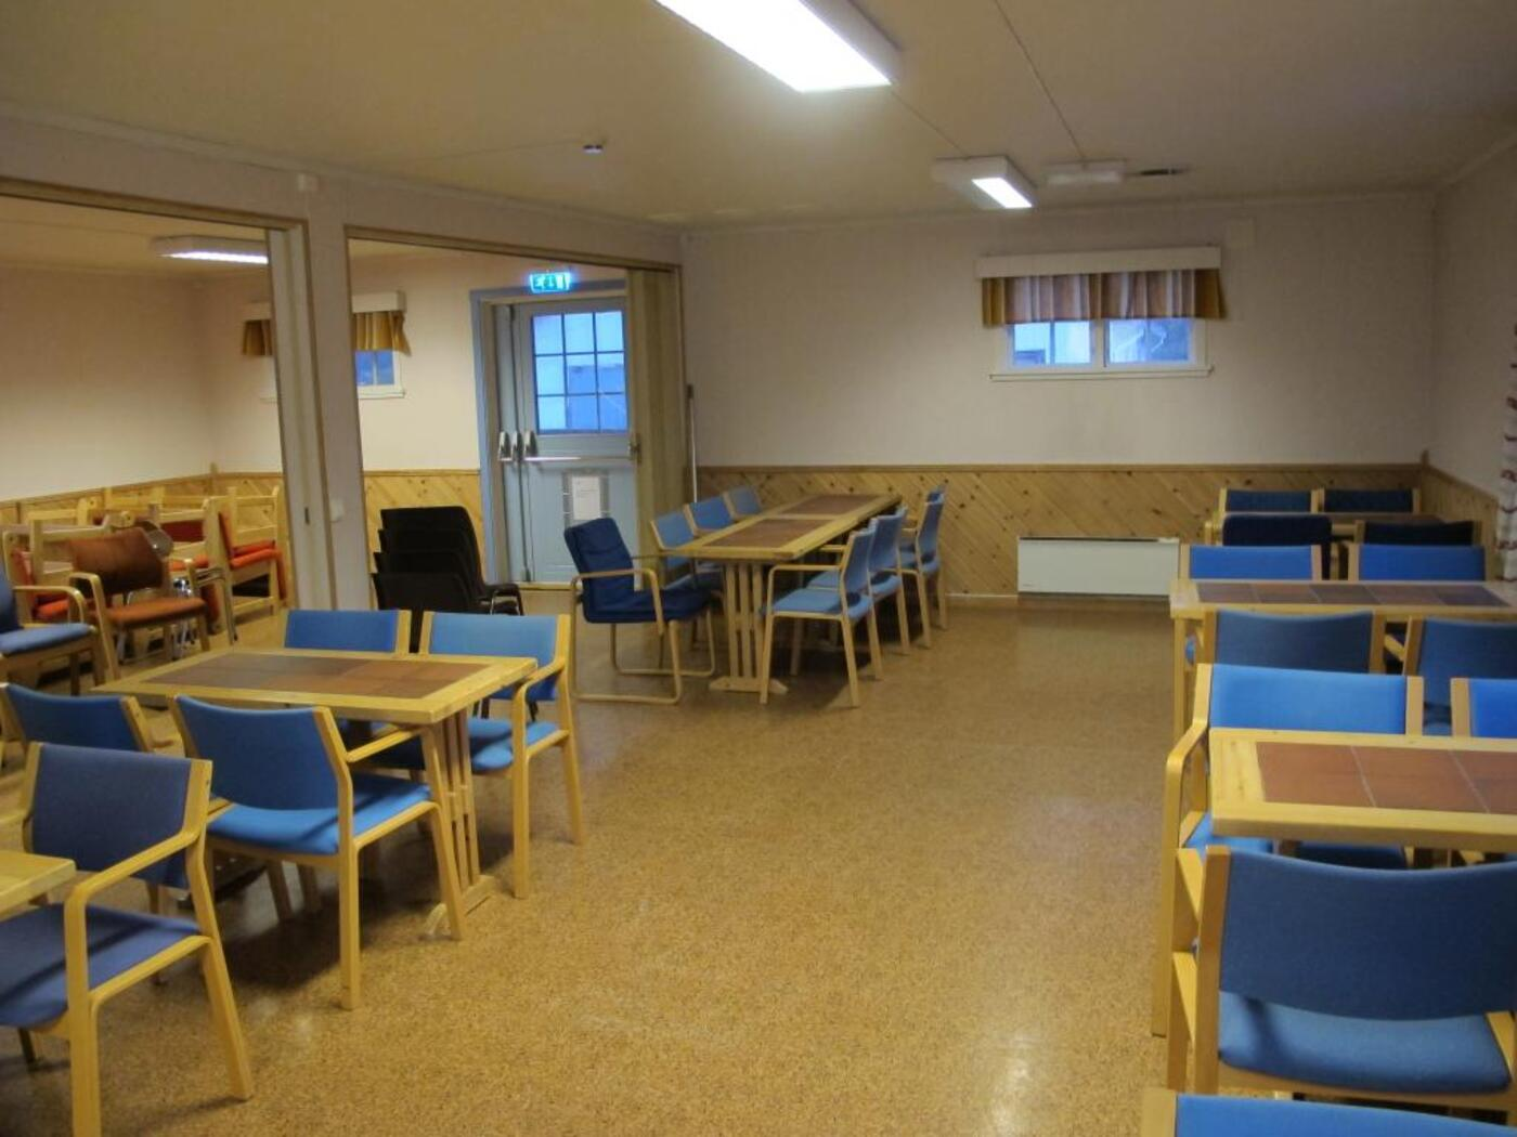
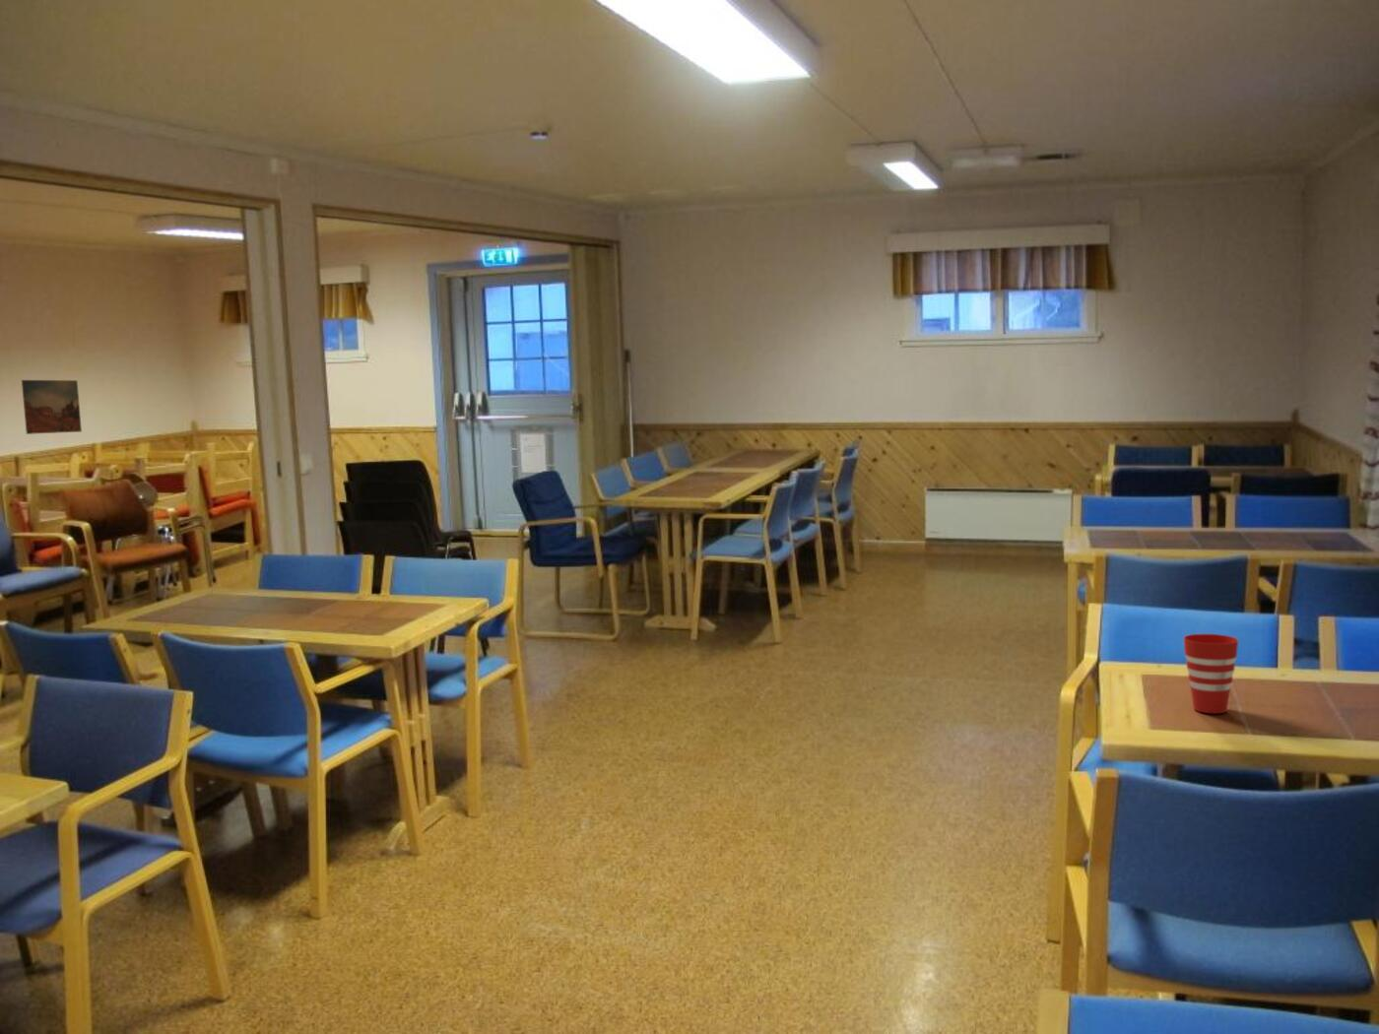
+ wall art [21,379,83,436]
+ cup [1182,633,1239,714]
